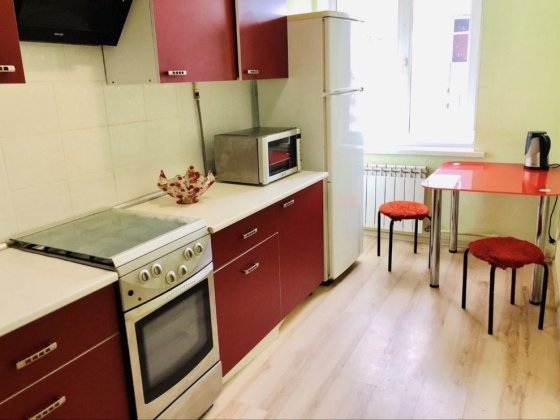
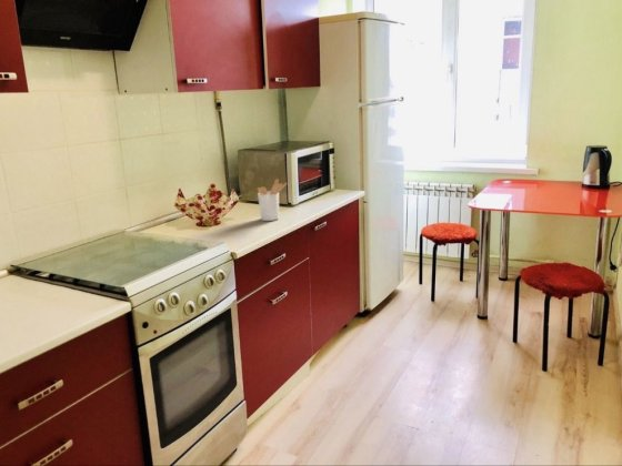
+ utensil holder [257,178,288,222]
